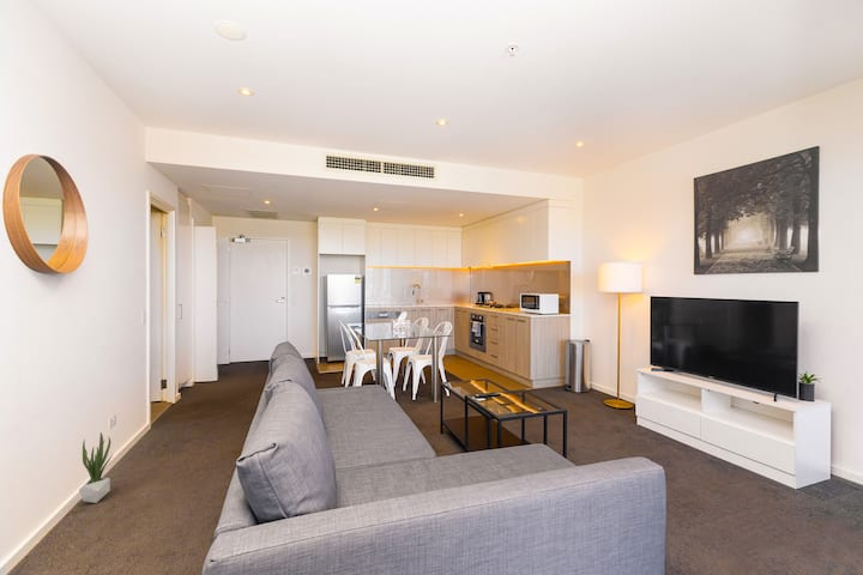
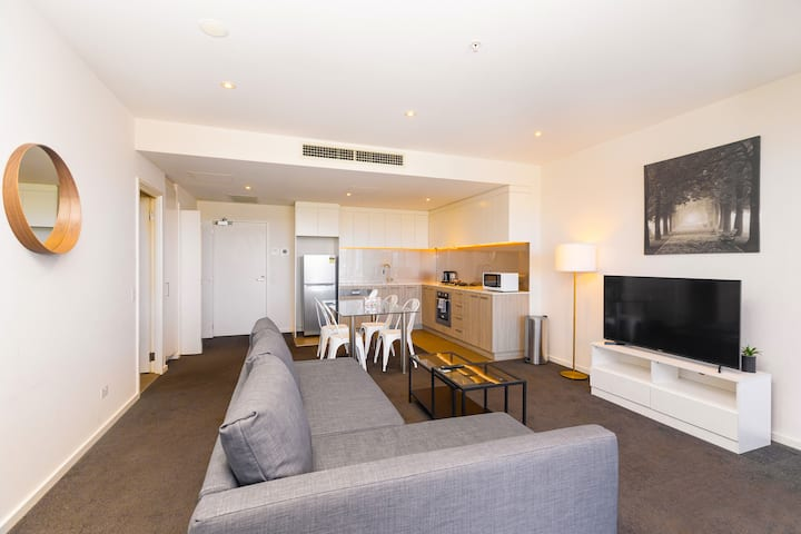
- potted plant [78,431,114,504]
